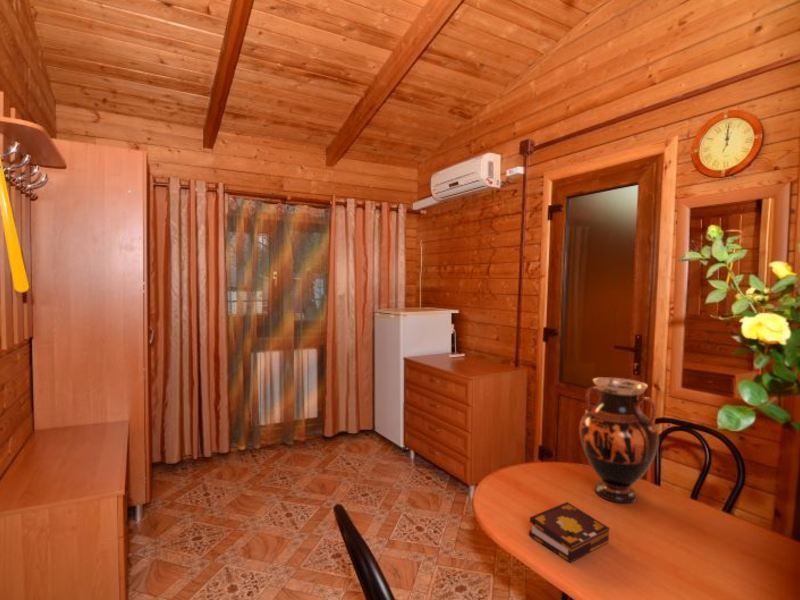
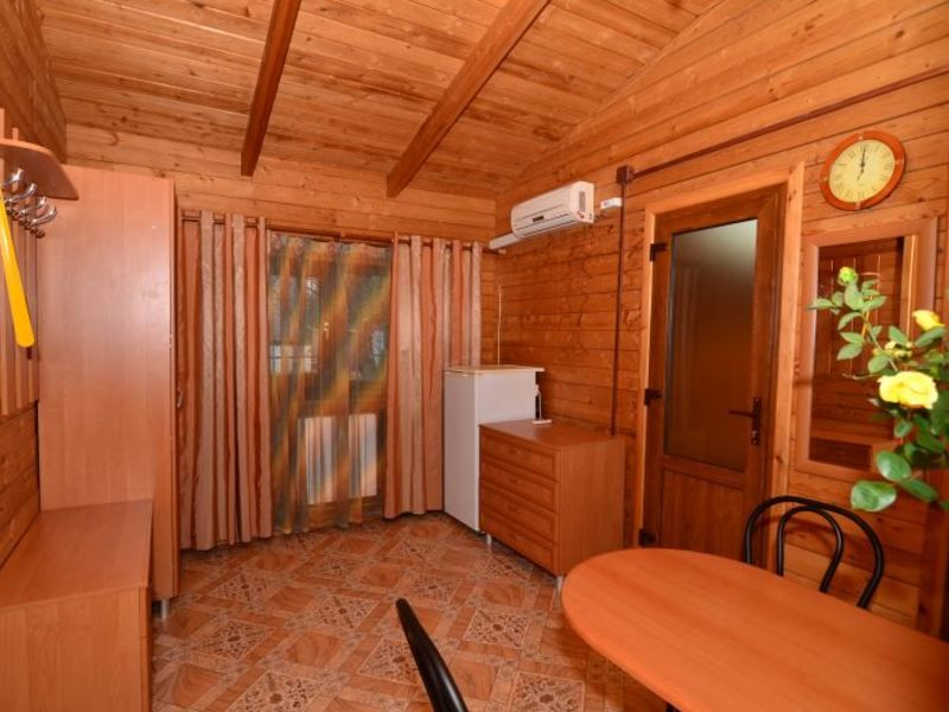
- vase [579,376,660,504]
- book [528,501,610,563]
